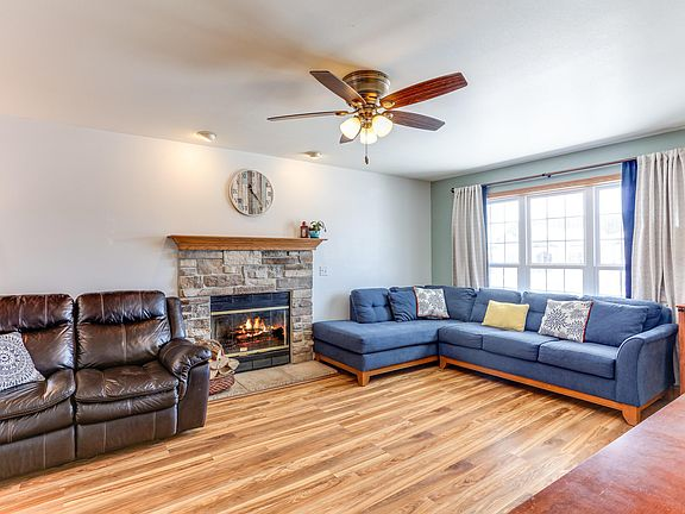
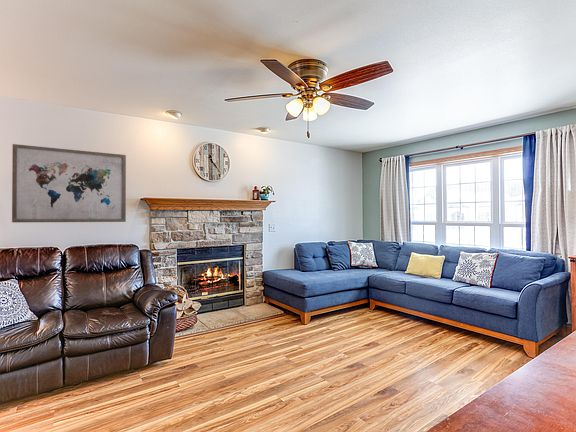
+ wall art [11,143,127,224]
